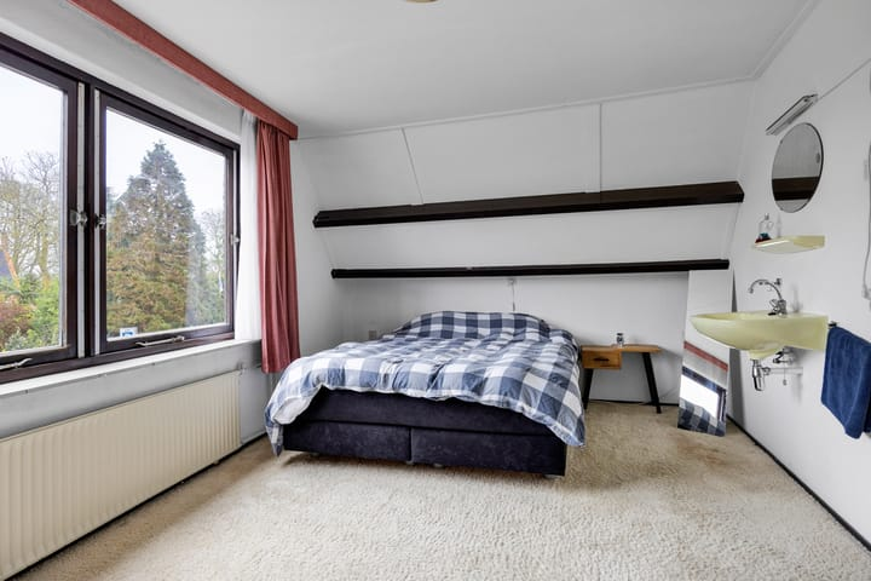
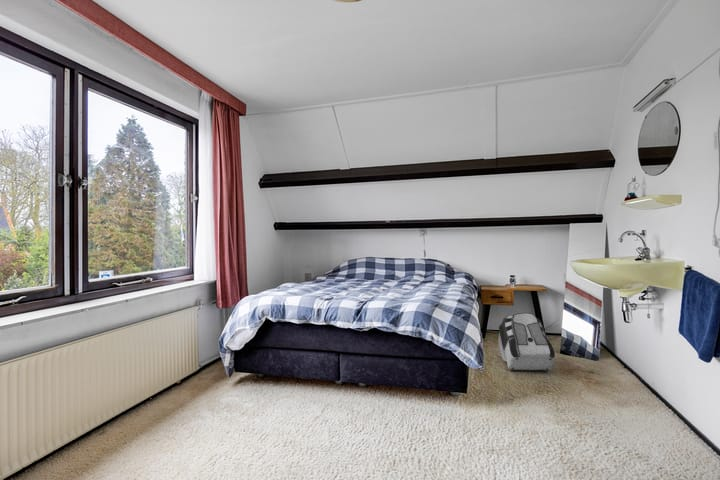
+ backpack [497,312,556,372]
